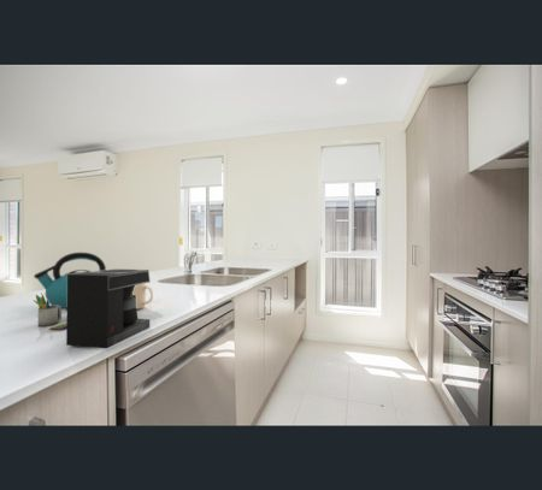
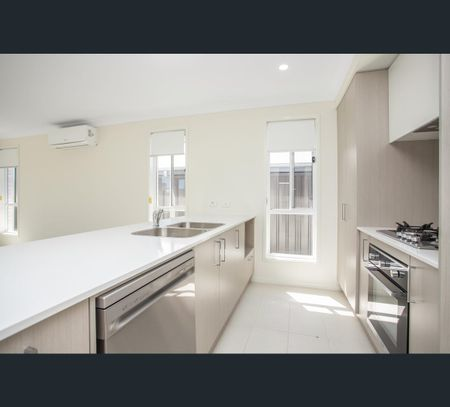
- coffee maker [33,267,151,349]
- cup [132,283,154,311]
- kettle [33,252,107,309]
